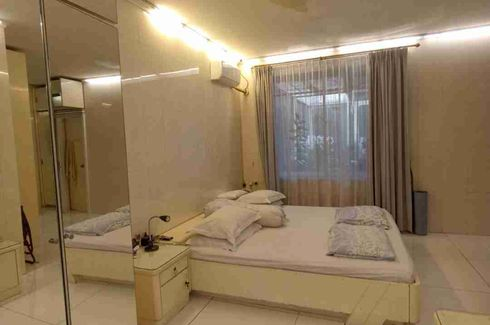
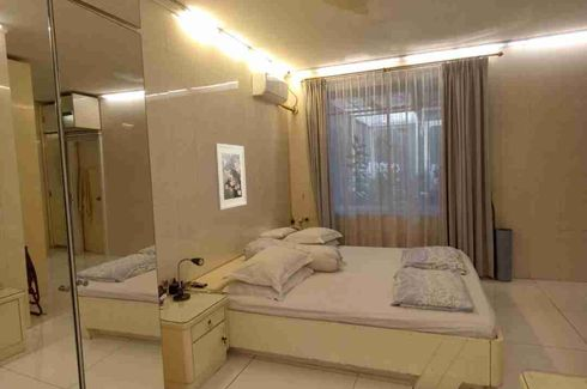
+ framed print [213,142,248,211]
